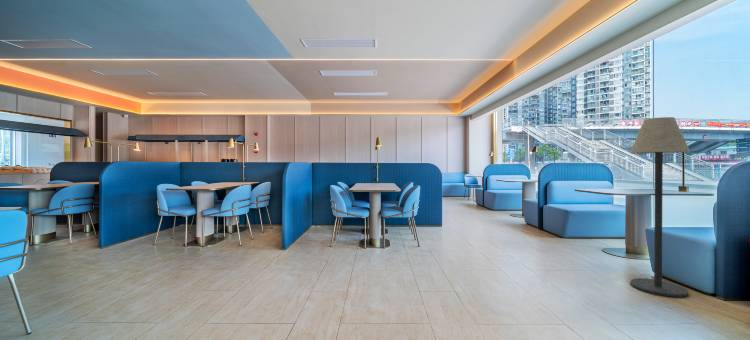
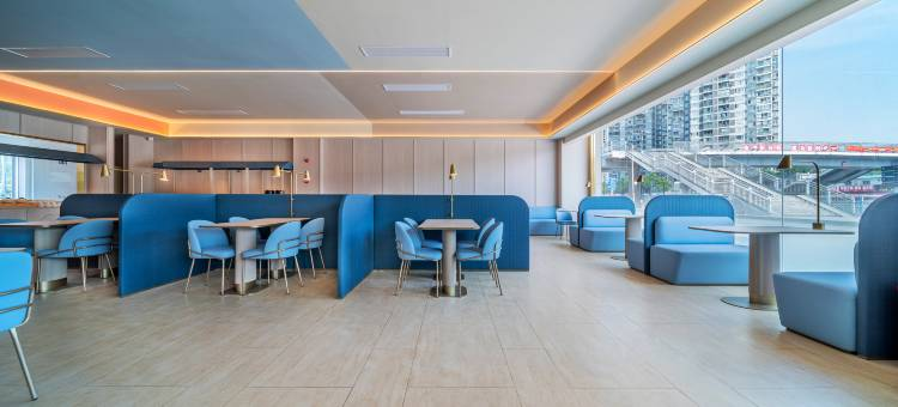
- floor lamp [629,116,691,298]
